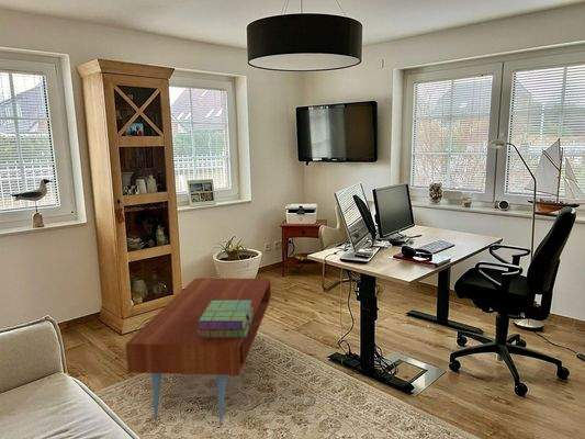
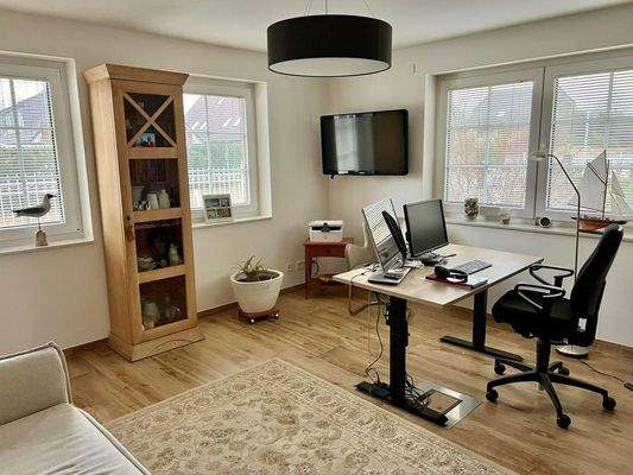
- stack of books [196,301,254,338]
- coffee table [124,278,272,427]
